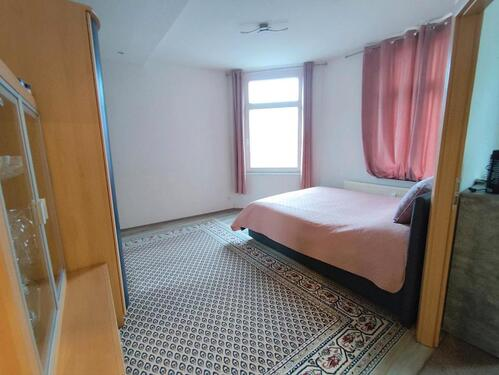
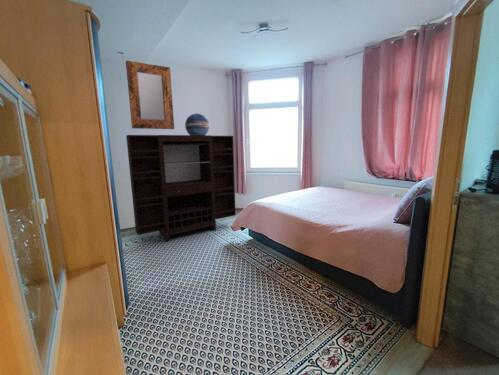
+ bookshelf [125,134,237,243]
+ home mirror [125,60,175,130]
+ decorative sphere [184,113,210,135]
